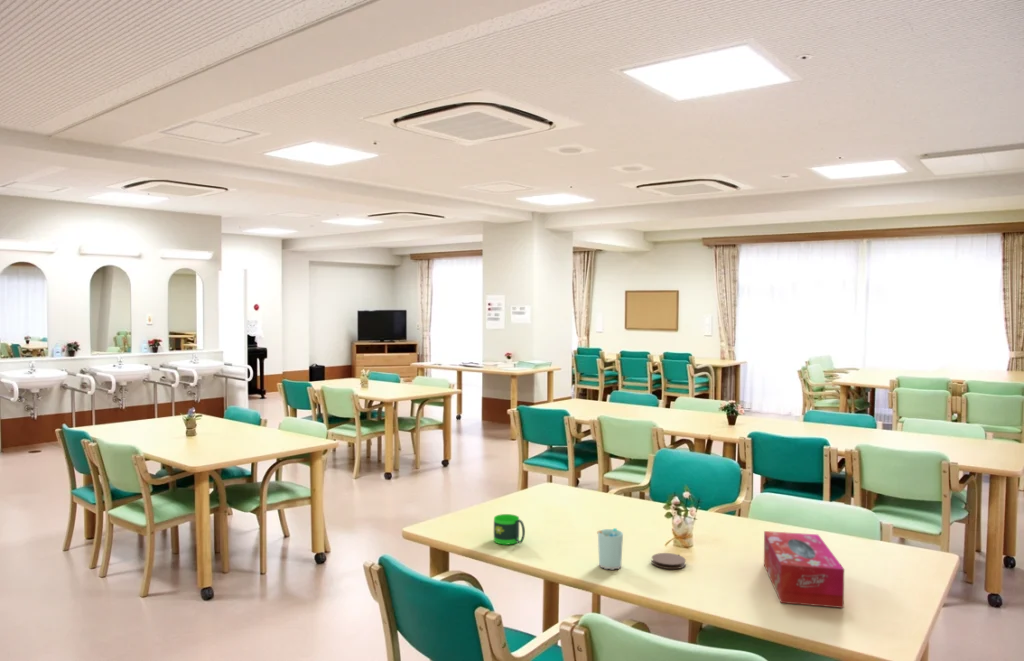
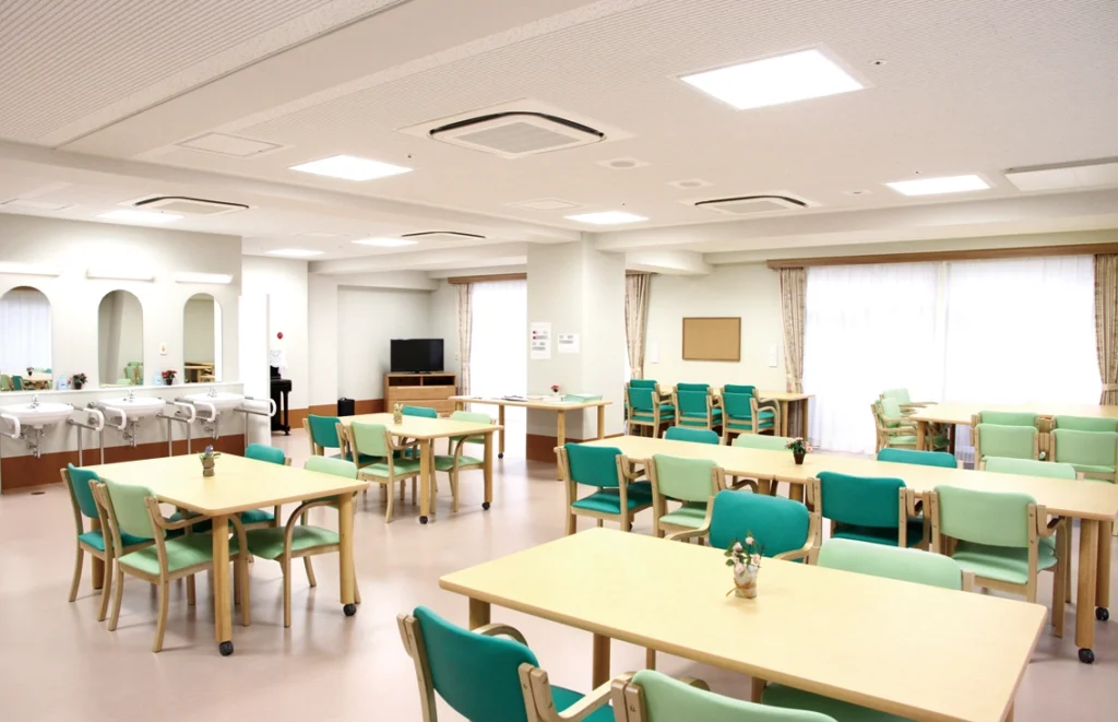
- mug [493,513,526,546]
- tissue box [763,530,845,609]
- coaster [651,552,687,570]
- cup [596,527,624,571]
